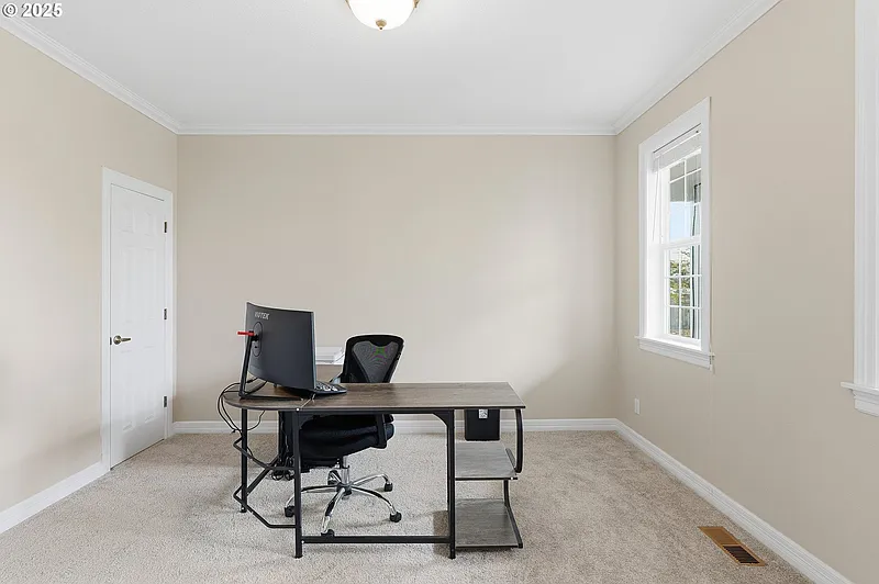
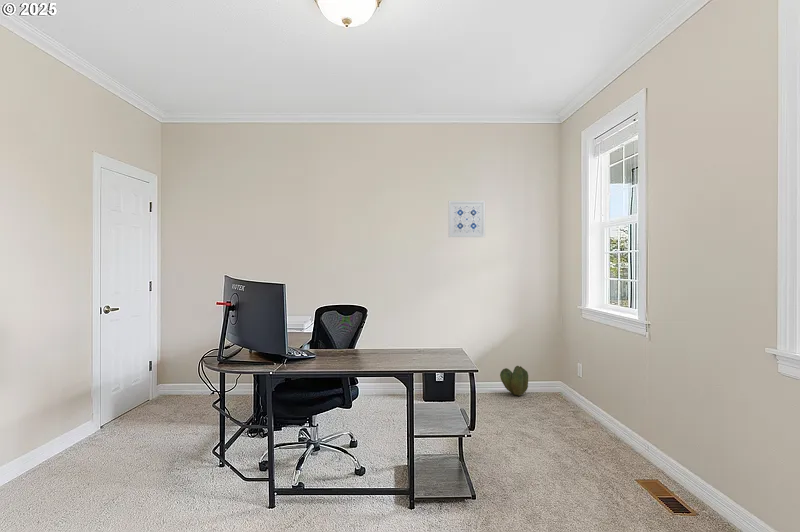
+ wall art [448,200,486,238]
+ cactus [499,365,529,397]
